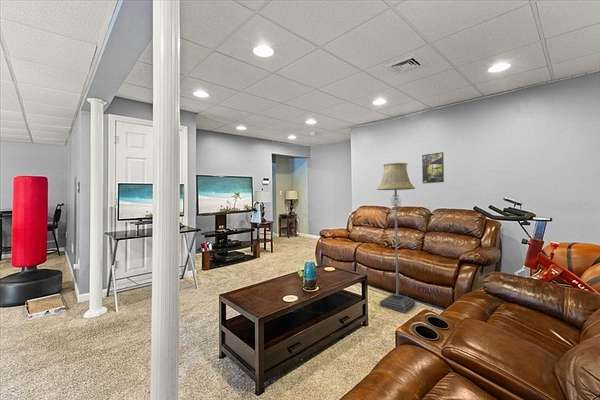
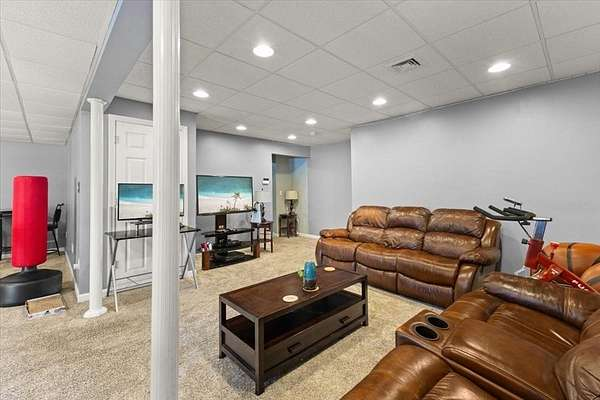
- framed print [421,151,445,184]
- floor lamp [376,162,416,314]
